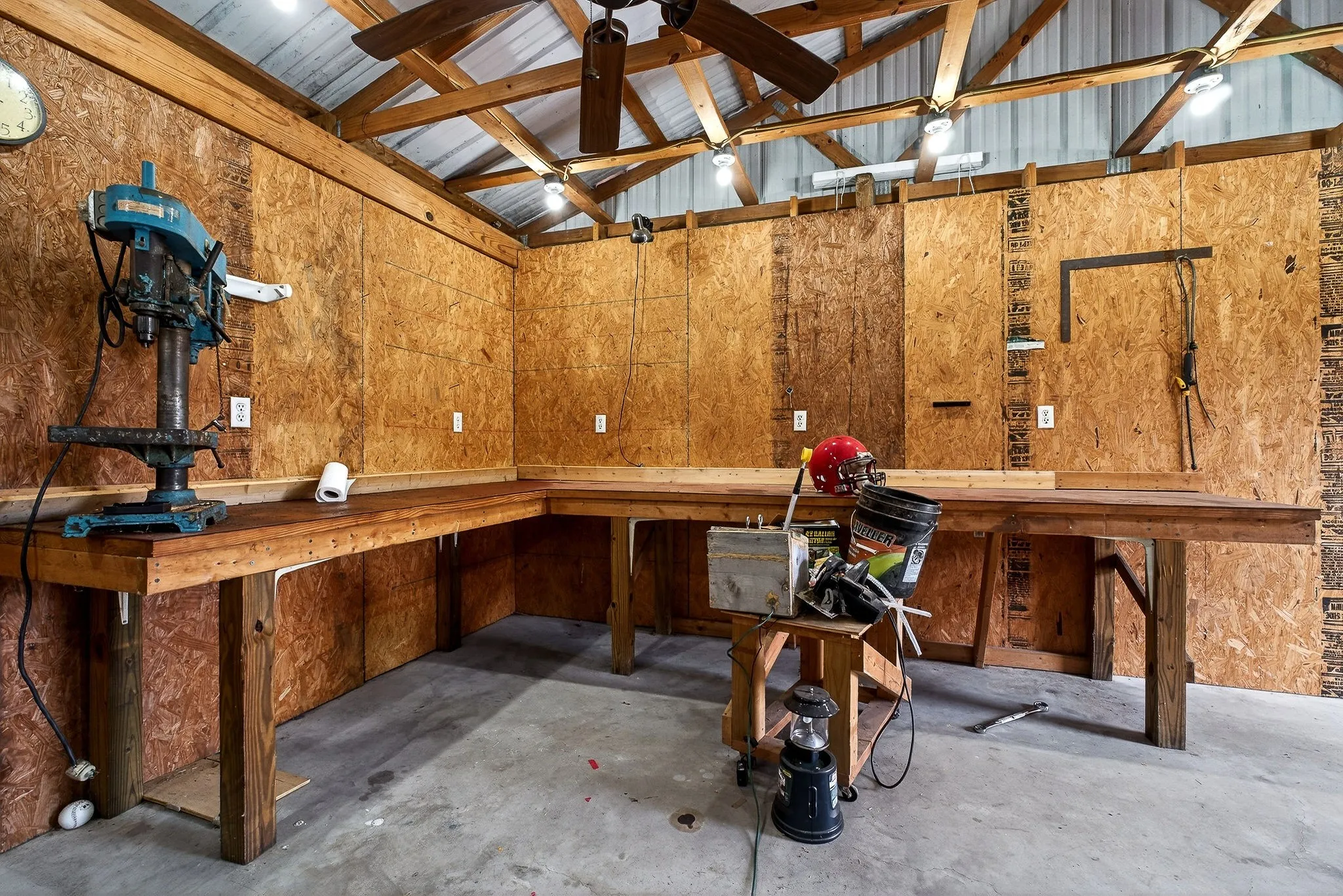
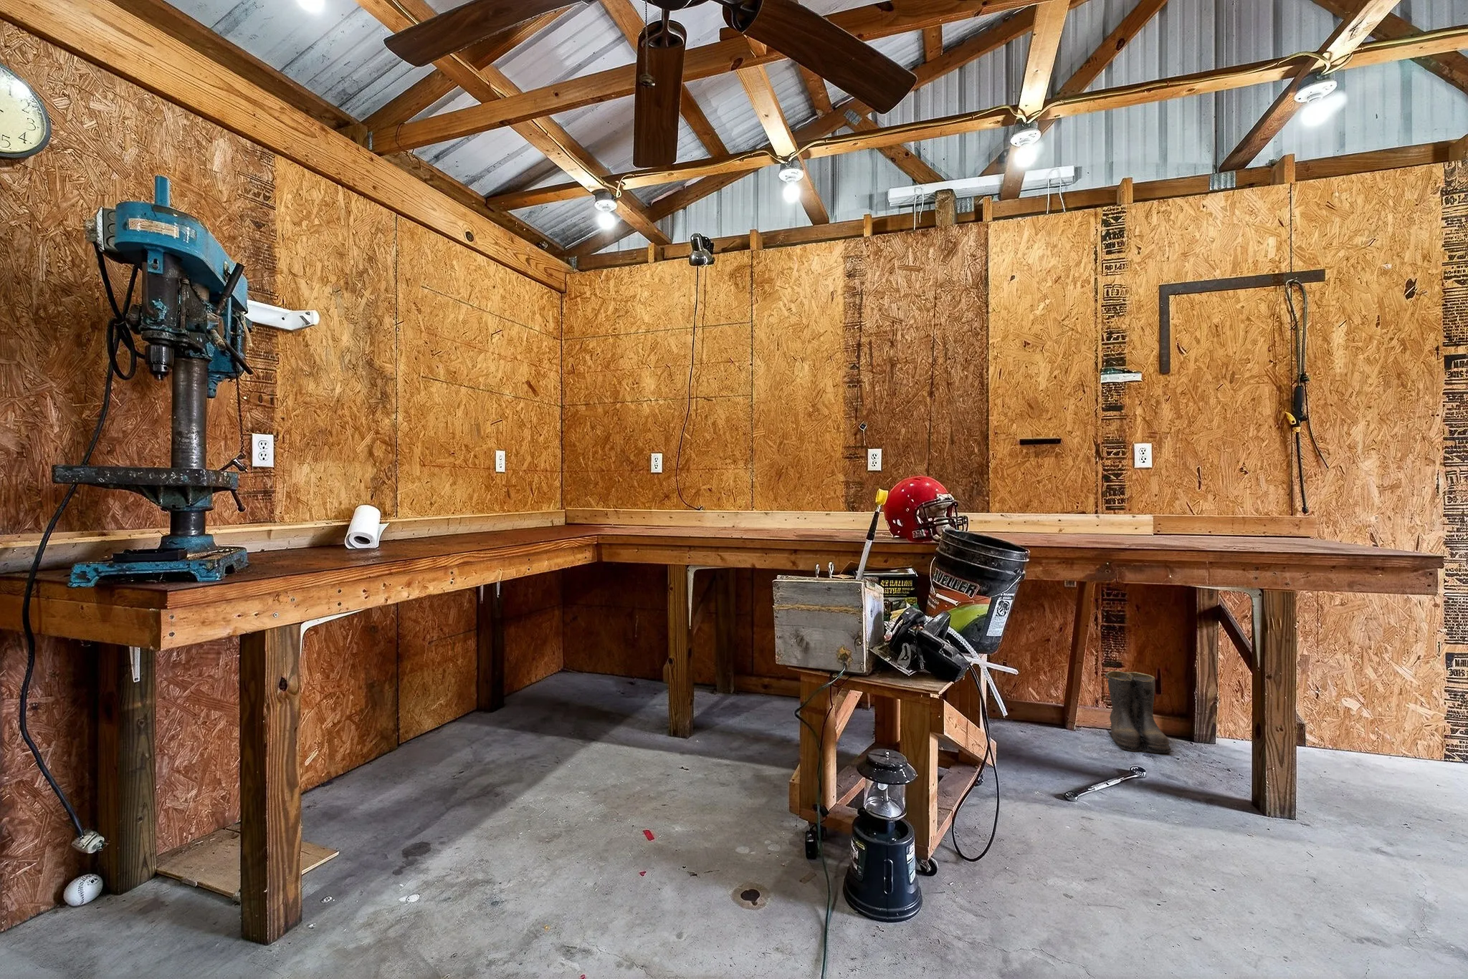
+ boots [1105,670,1175,754]
